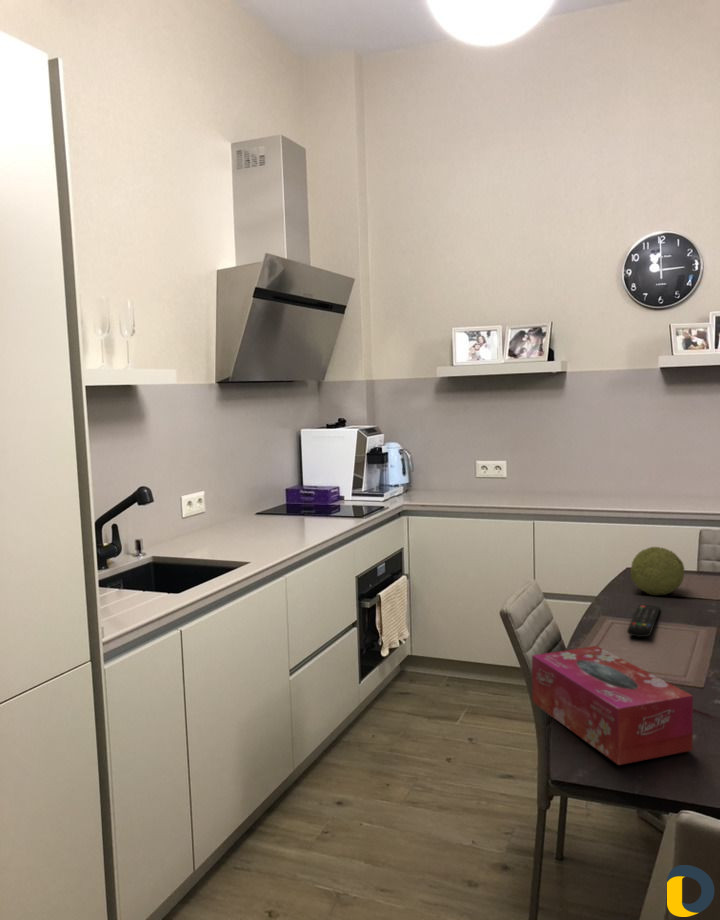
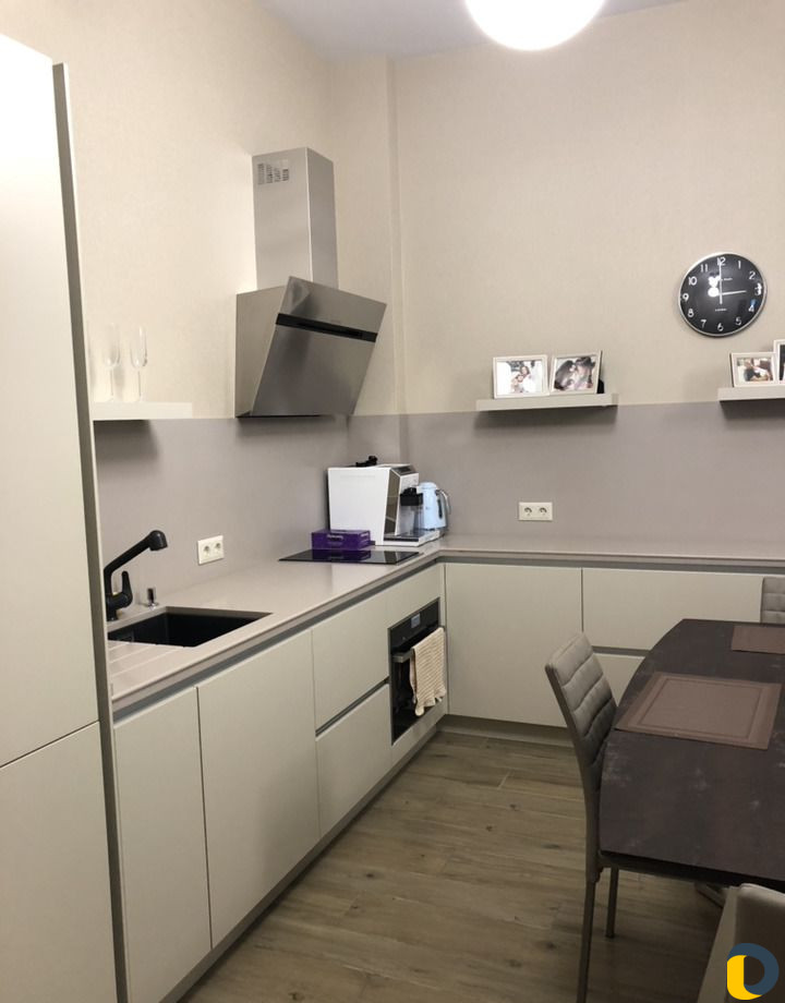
- fruit [630,546,686,596]
- remote control [626,604,661,638]
- tissue box [531,645,694,766]
